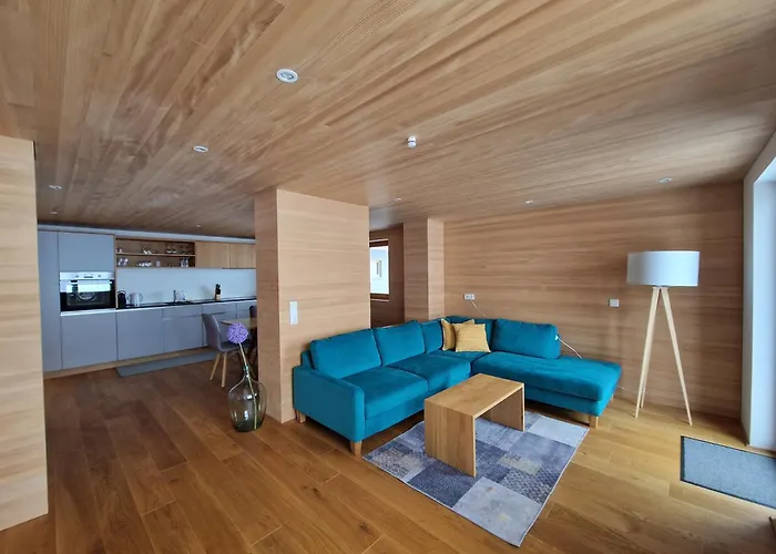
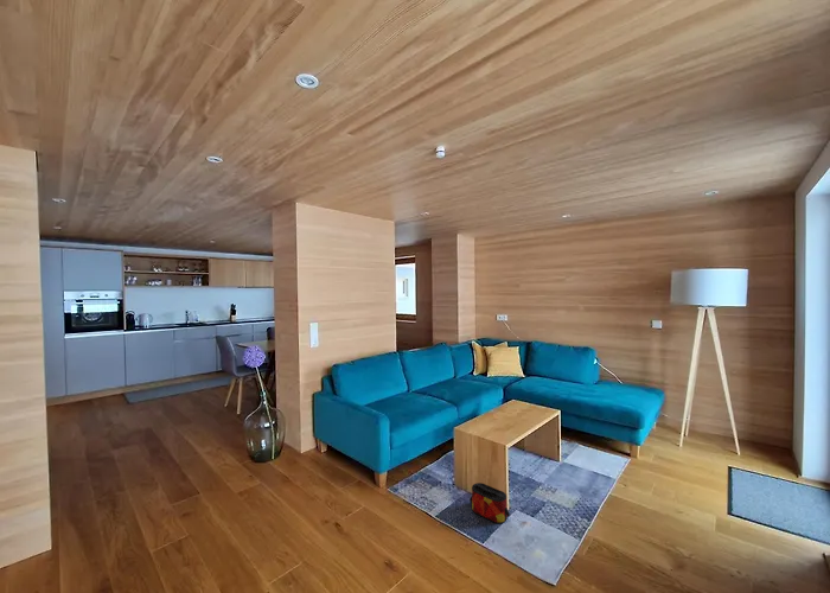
+ bag [468,482,511,524]
